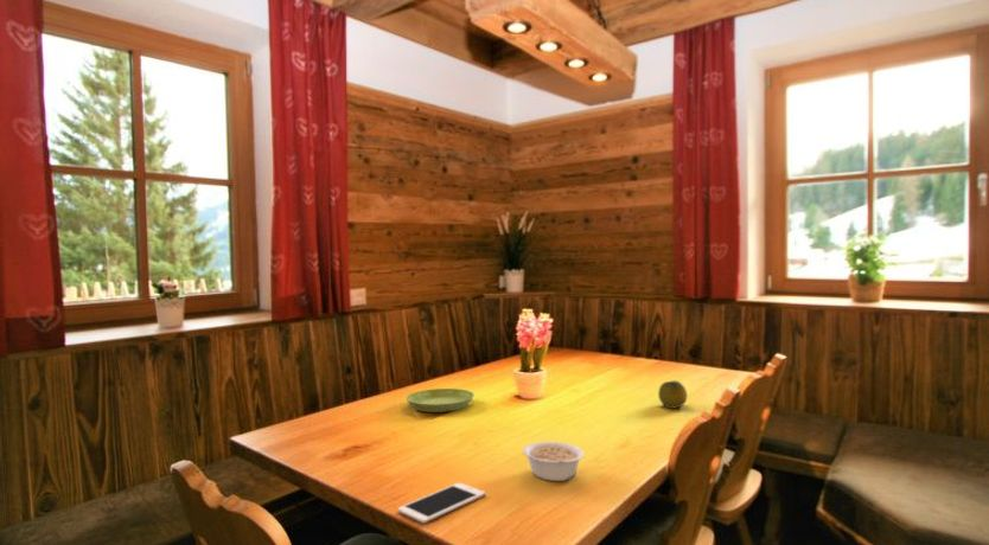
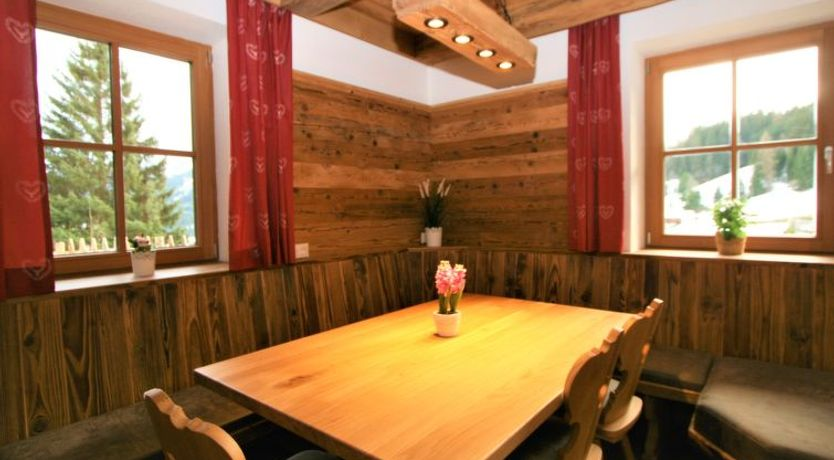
- cell phone [396,482,486,524]
- legume [522,441,586,482]
- fruit [657,379,688,410]
- saucer [406,387,476,413]
